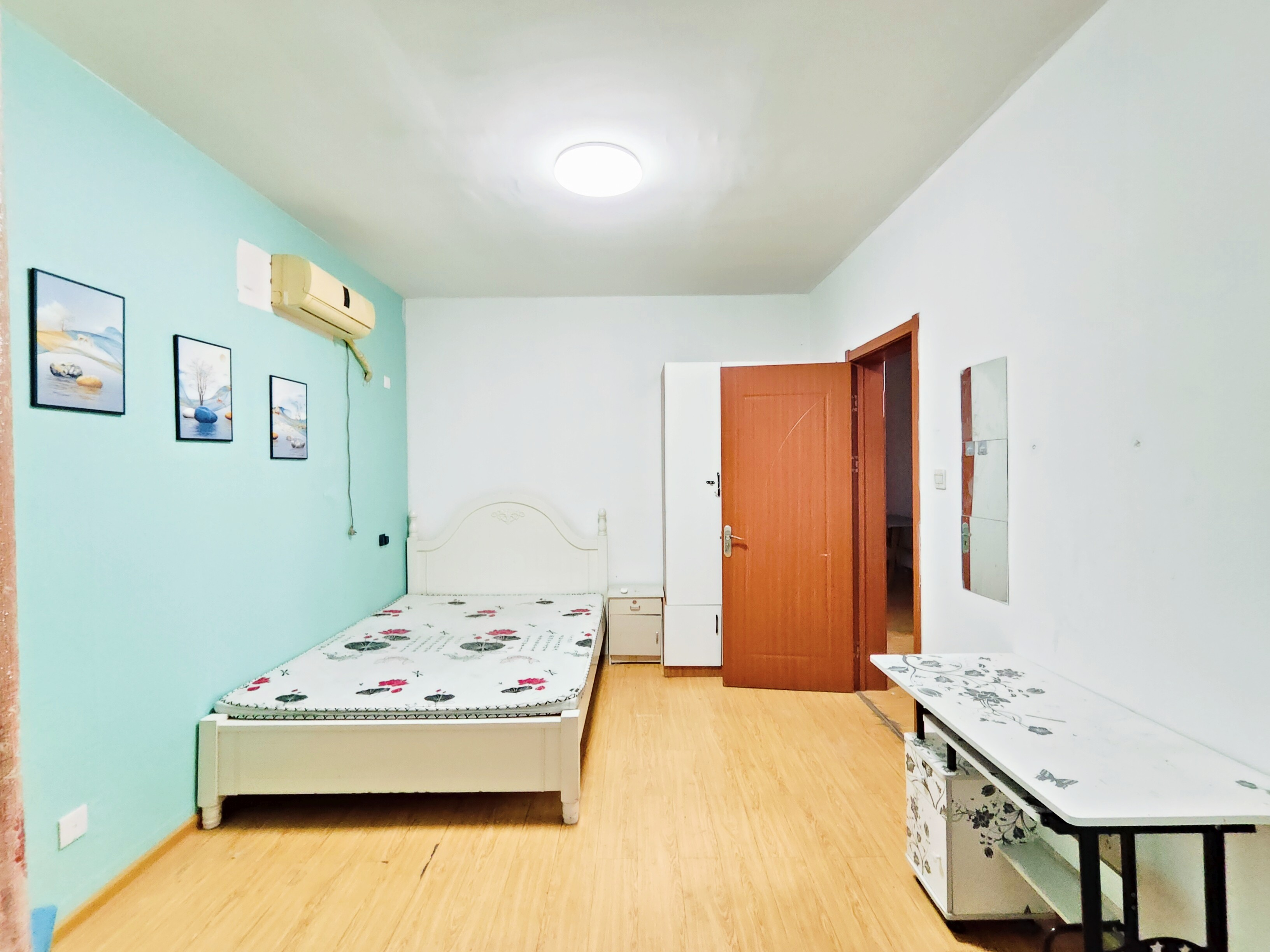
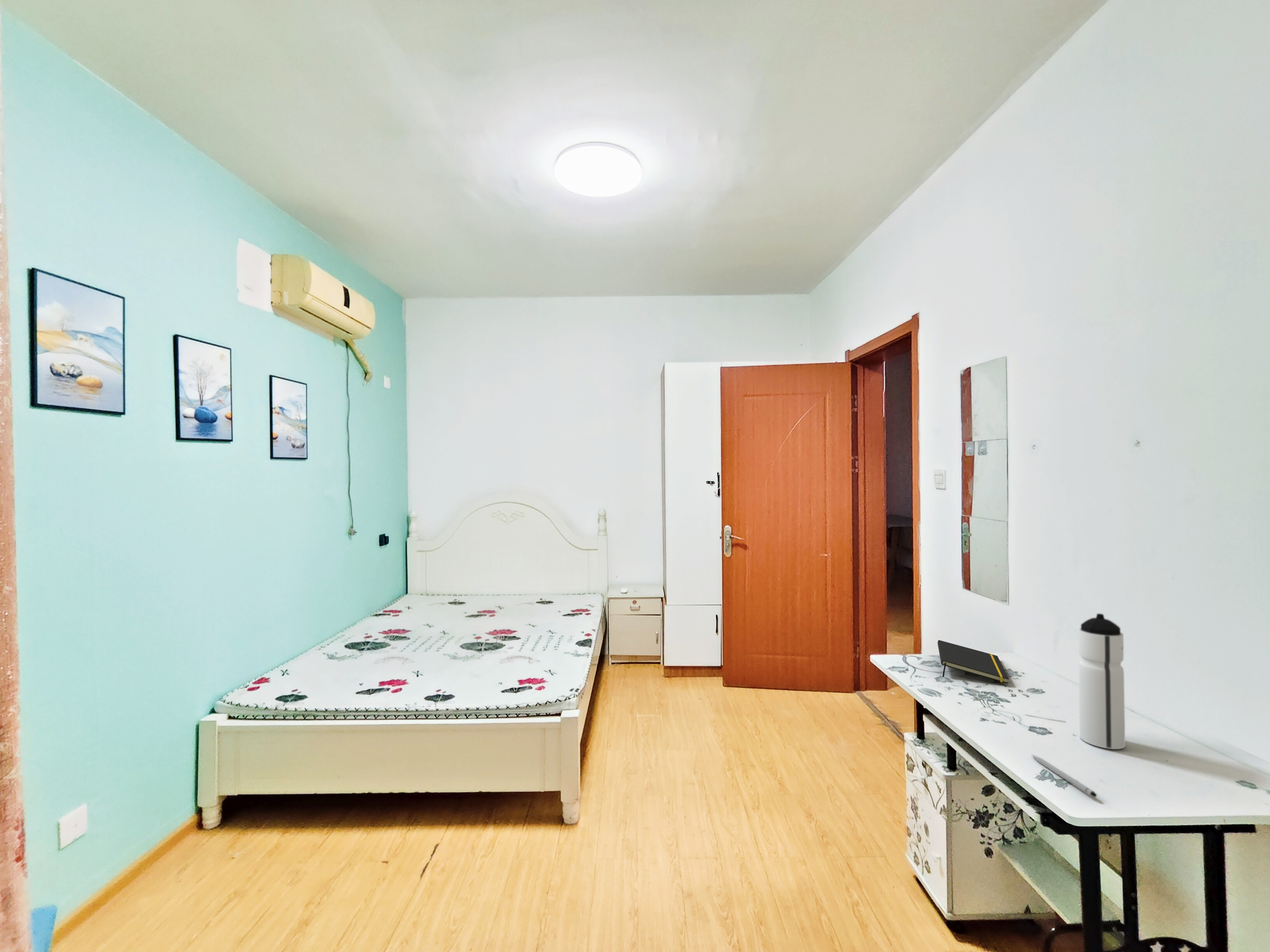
+ water bottle [1078,613,1126,749]
+ pen [1031,754,1097,798]
+ notepad [937,640,1009,684]
